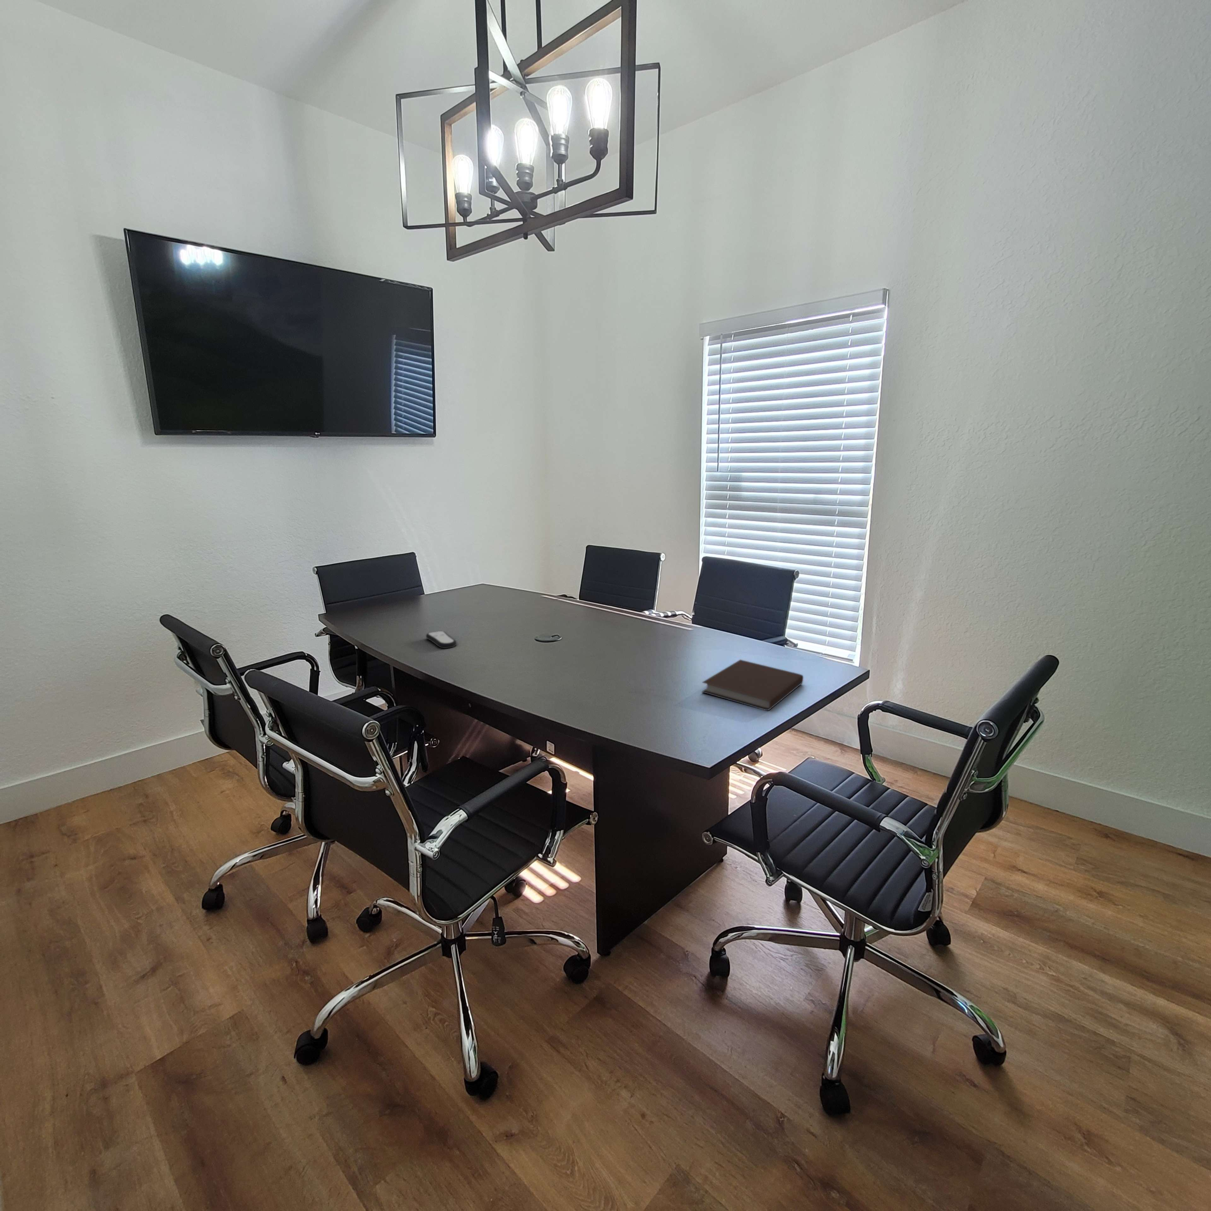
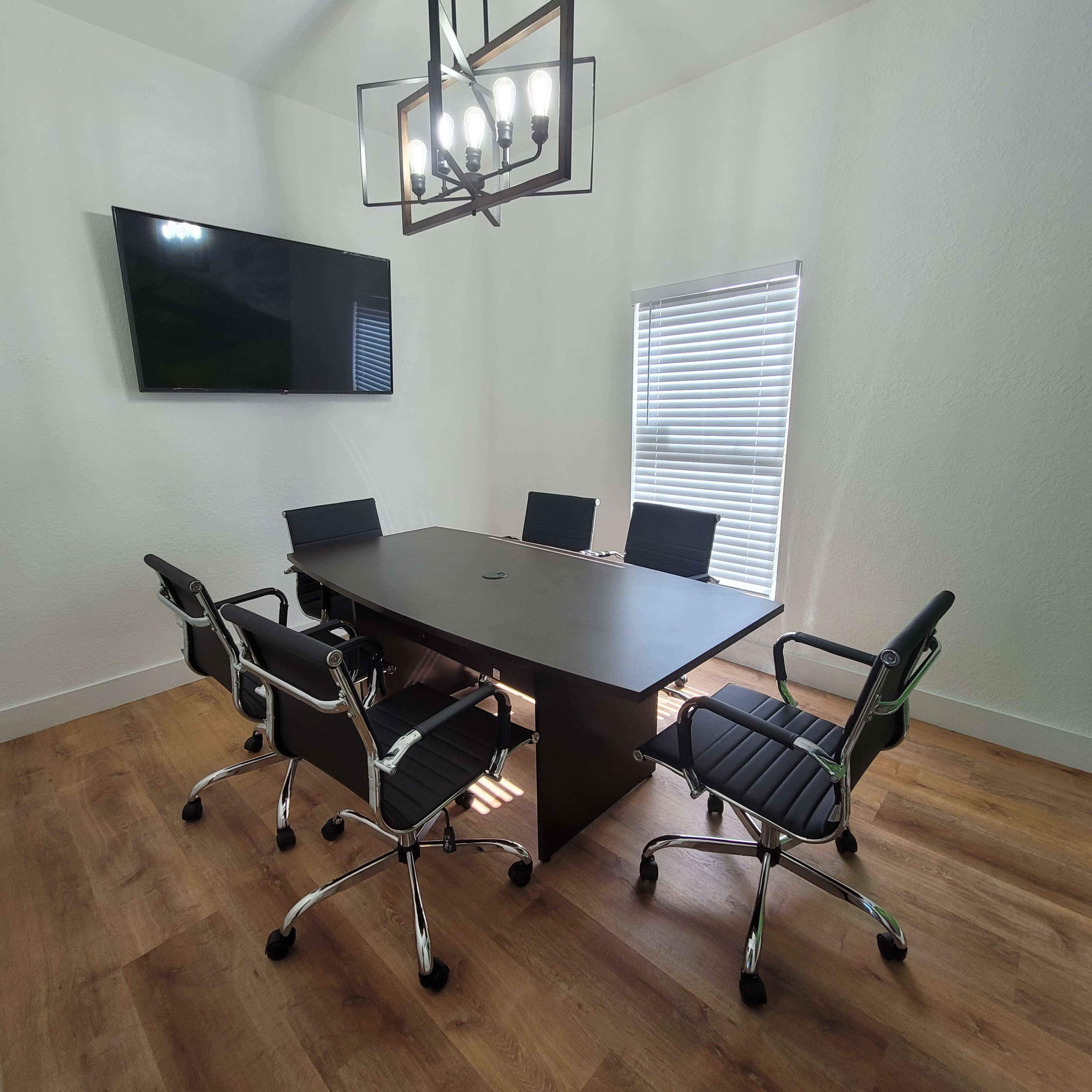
- remote control [426,631,457,649]
- notebook [701,660,804,711]
